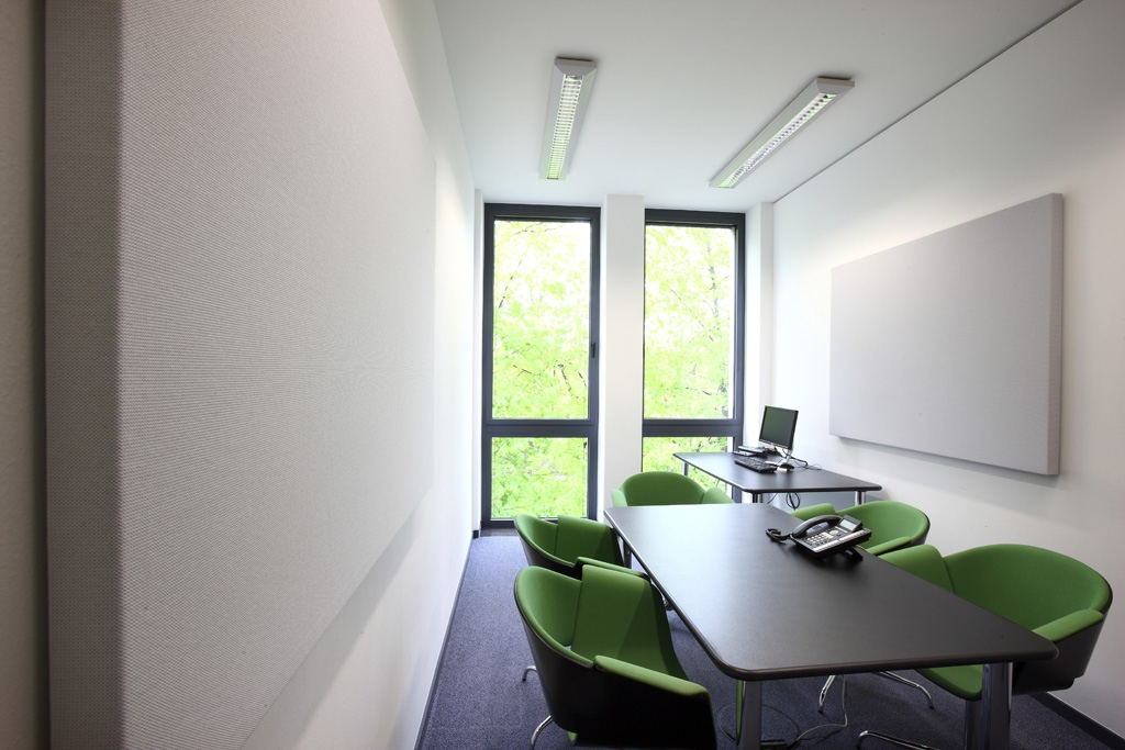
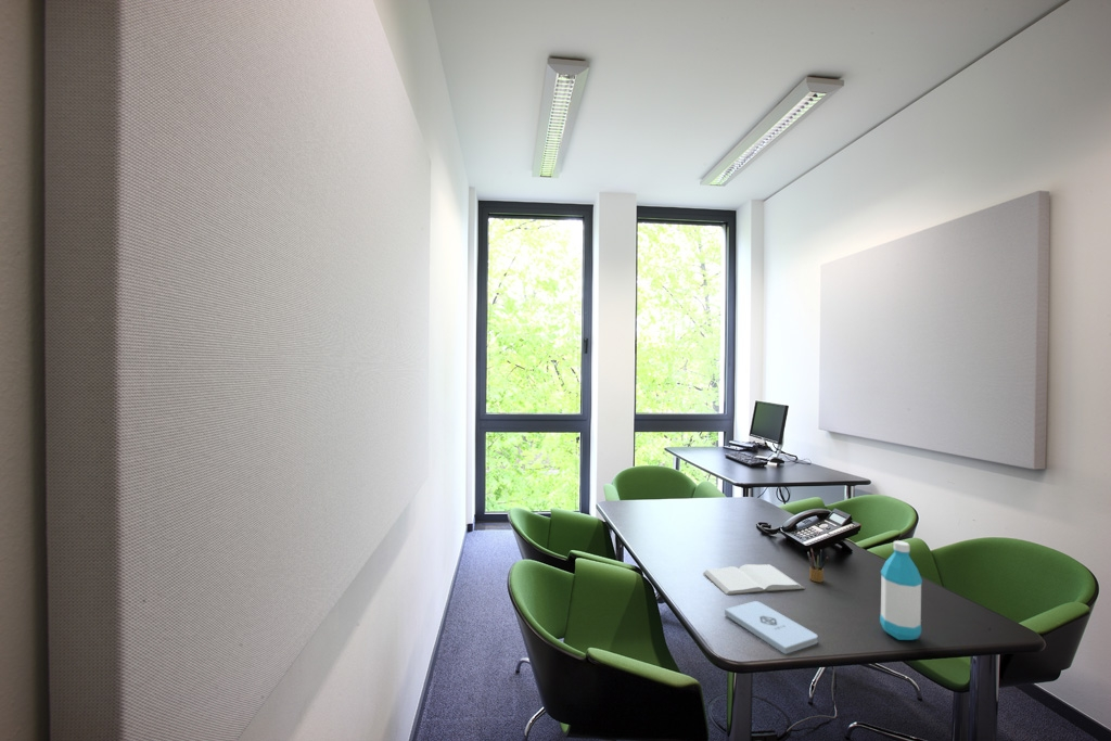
+ notepad [724,600,818,655]
+ pencil box [807,548,829,584]
+ water bottle [879,539,923,641]
+ book [702,563,806,596]
